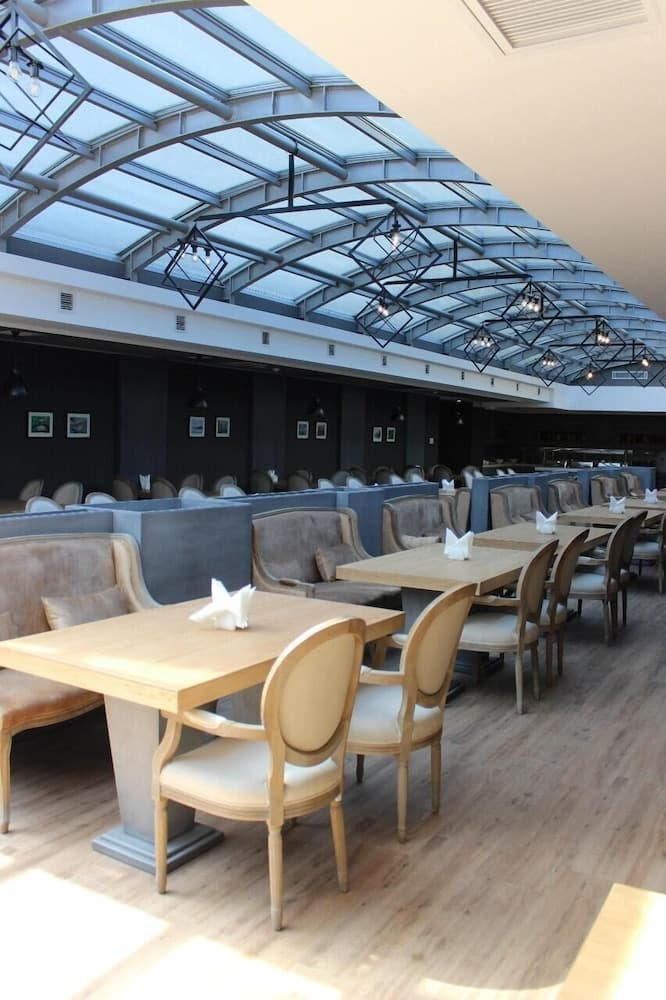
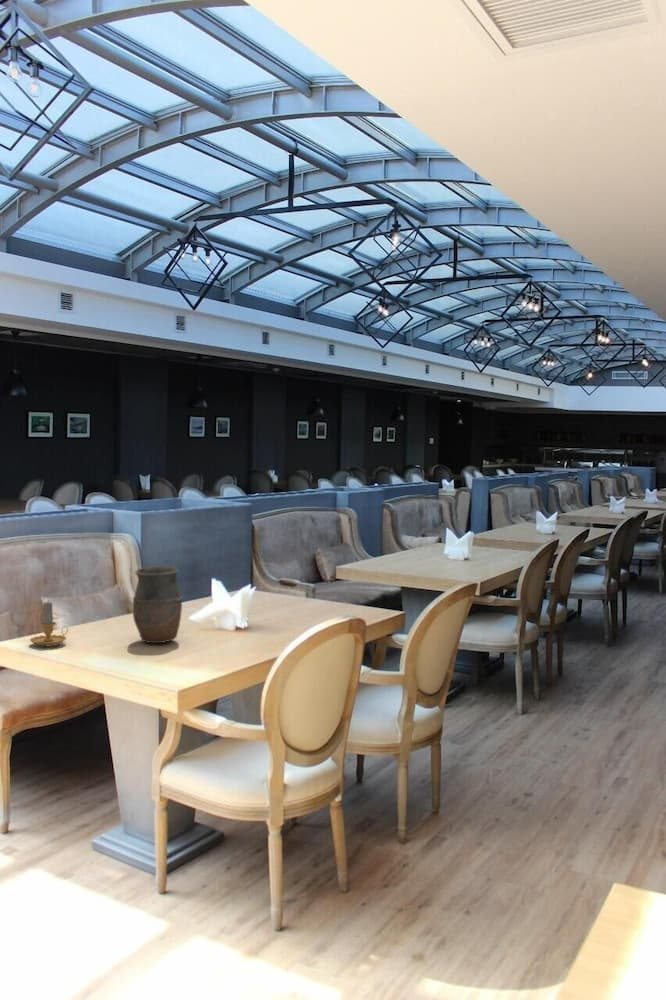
+ candle [29,601,69,647]
+ vase [132,565,184,644]
